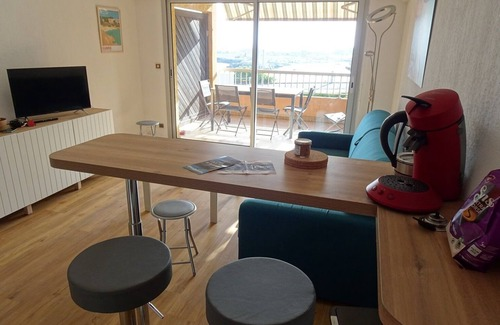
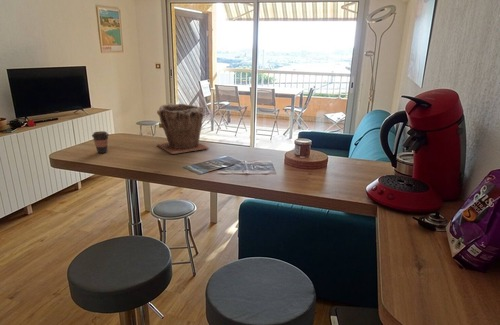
+ plant pot [156,102,210,155]
+ coffee cup [91,130,110,154]
